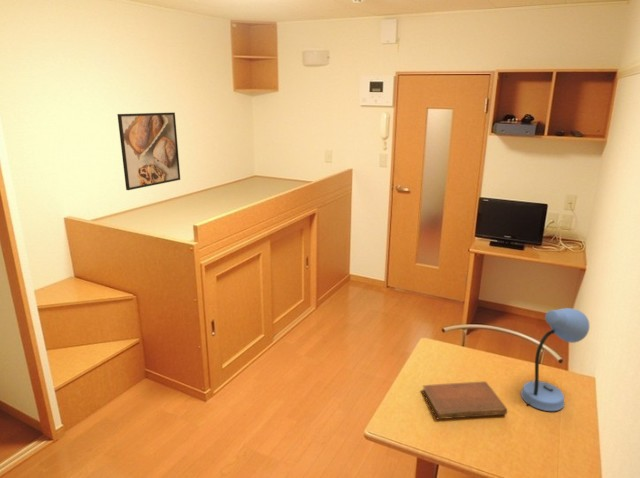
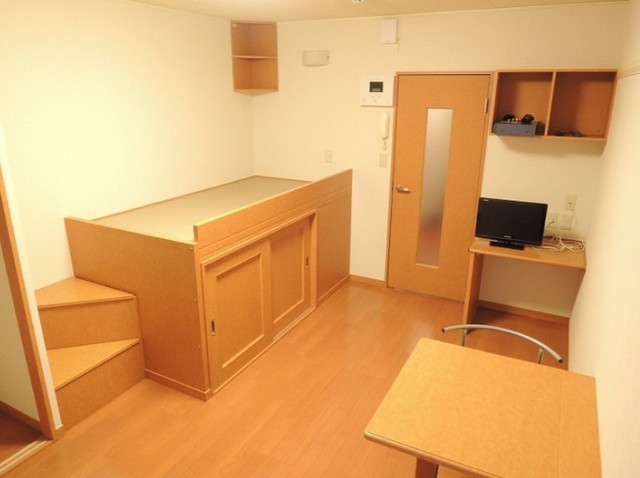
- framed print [116,112,181,191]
- notebook [421,380,508,420]
- desk lamp [520,307,591,412]
